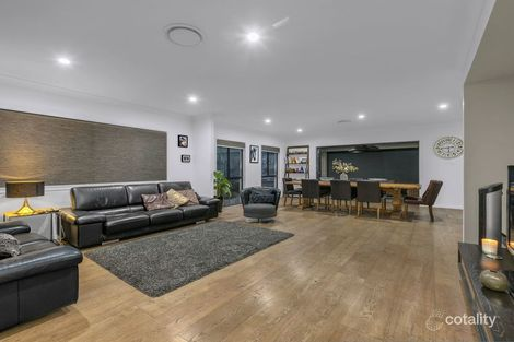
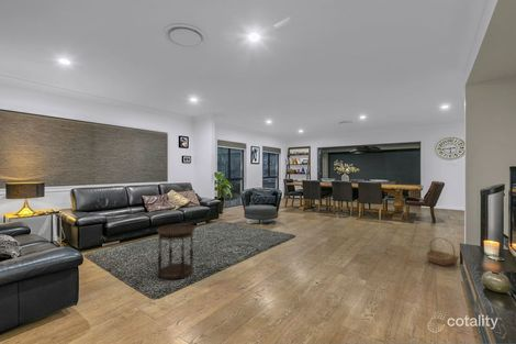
+ basket [425,236,461,267]
+ side table [156,223,197,280]
